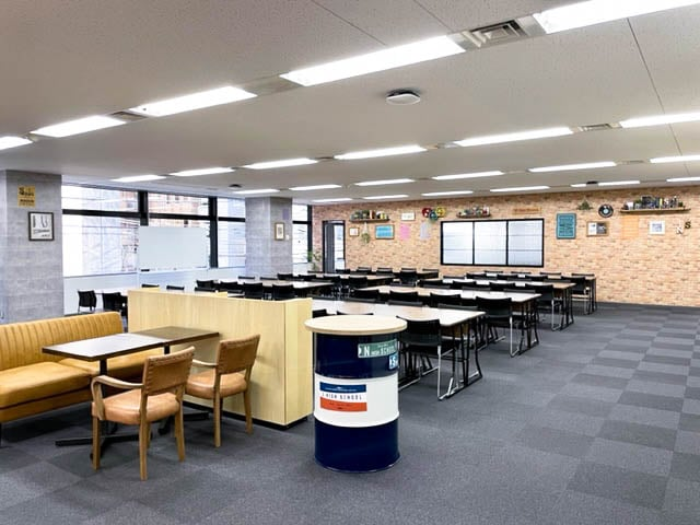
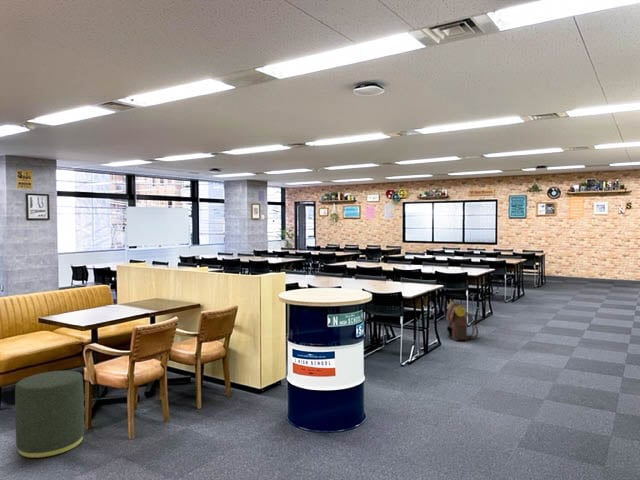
+ ottoman [14,370,85,459]
+ backpack [445,300,479,342]
